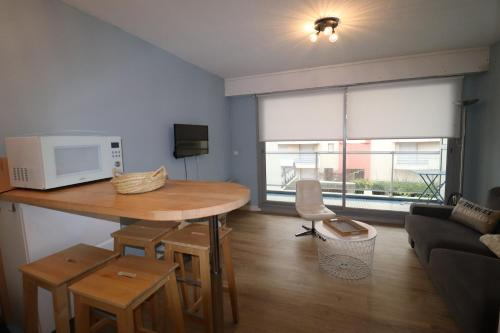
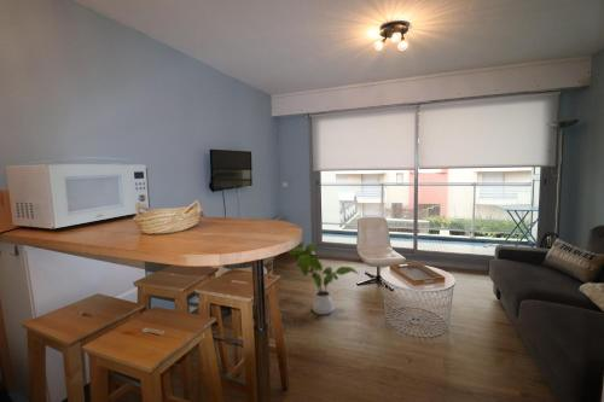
+ house plant [288,243,360,315]
